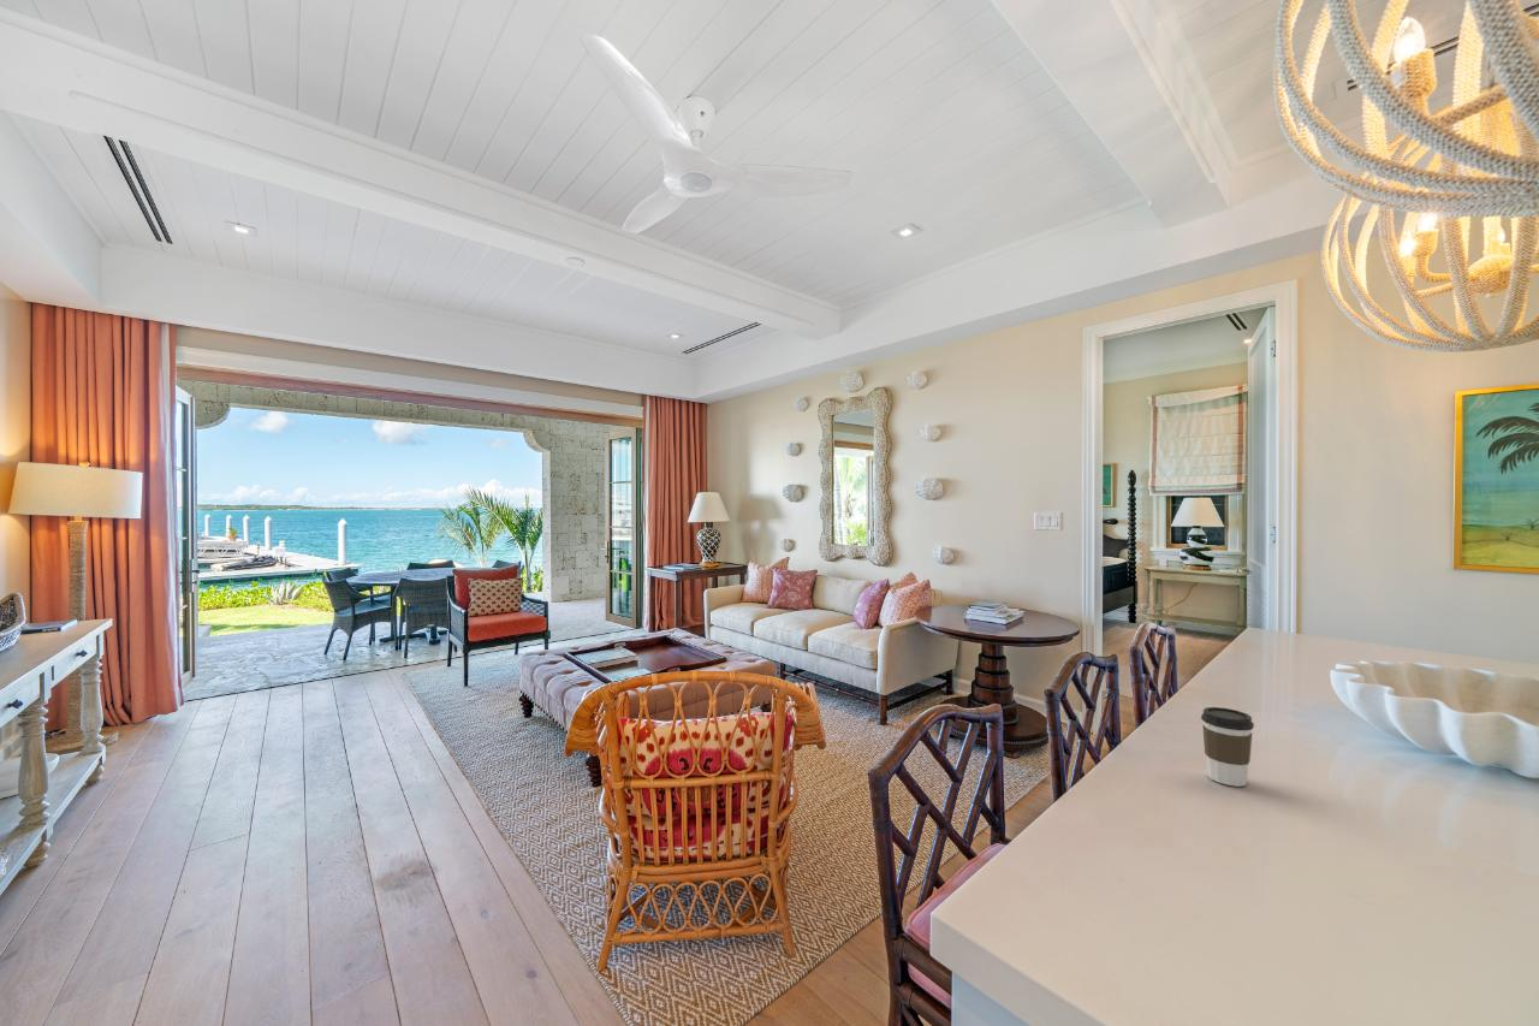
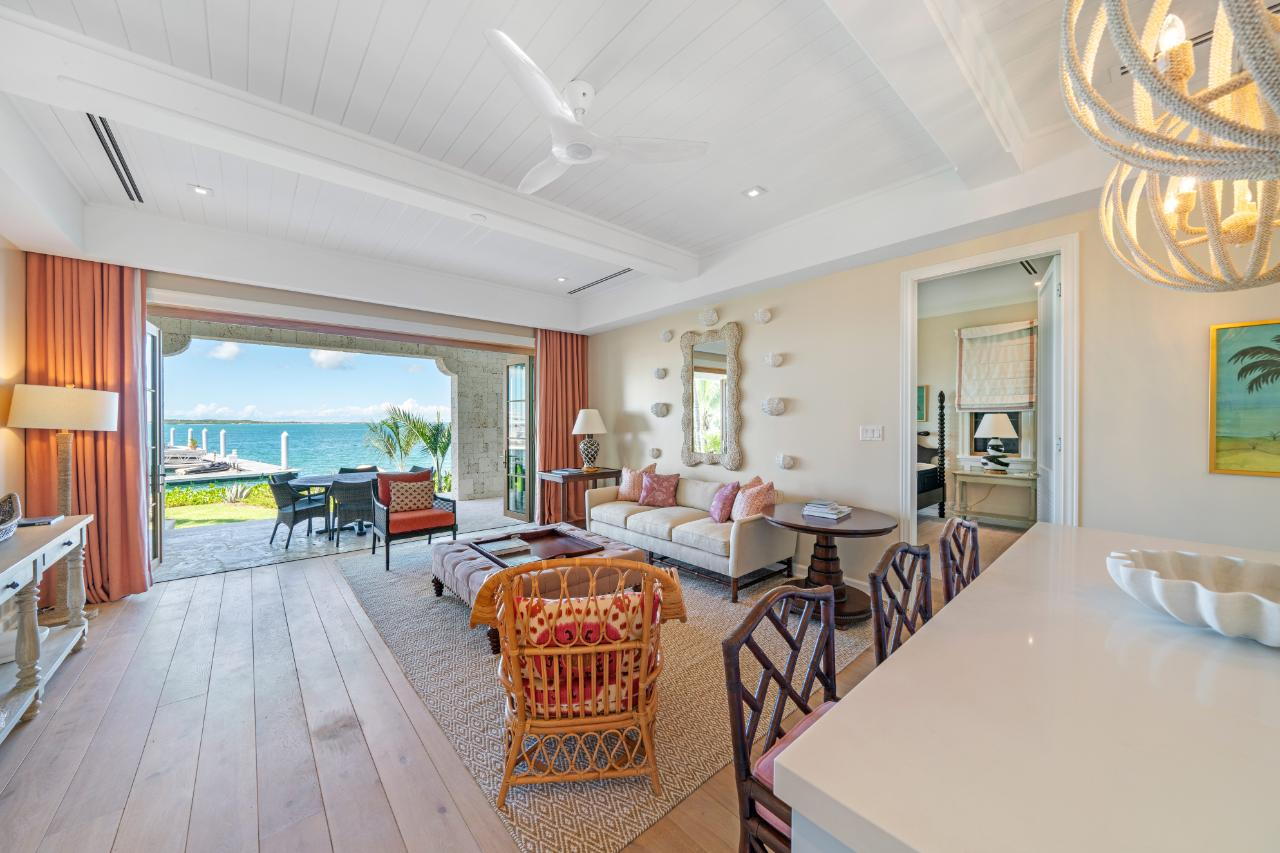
- coffee cup [1200,706,1255,788]
